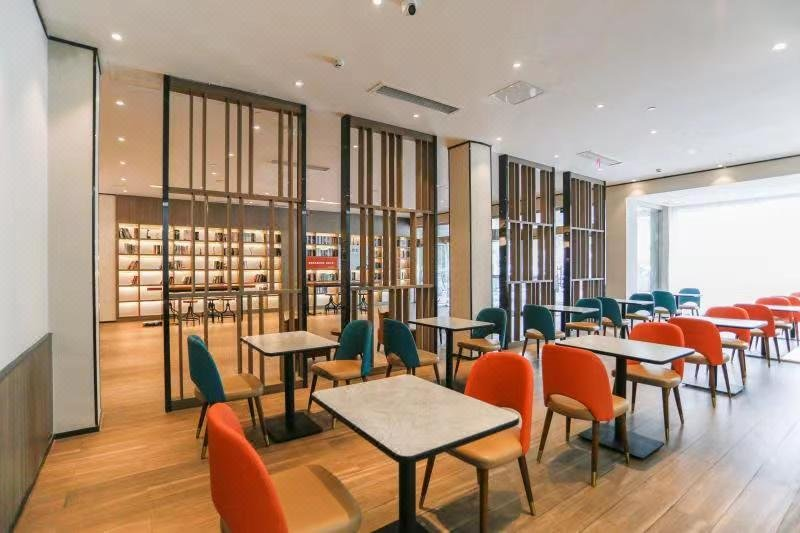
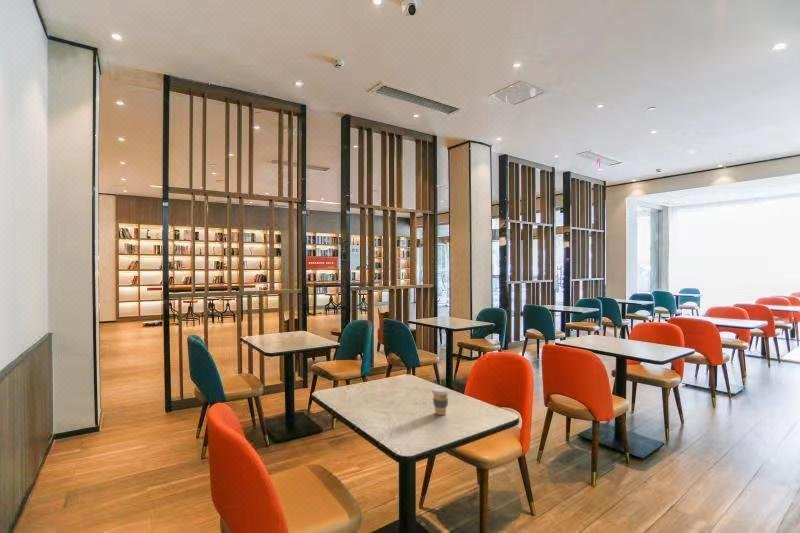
+ coffee cup [431,386,450,416]
